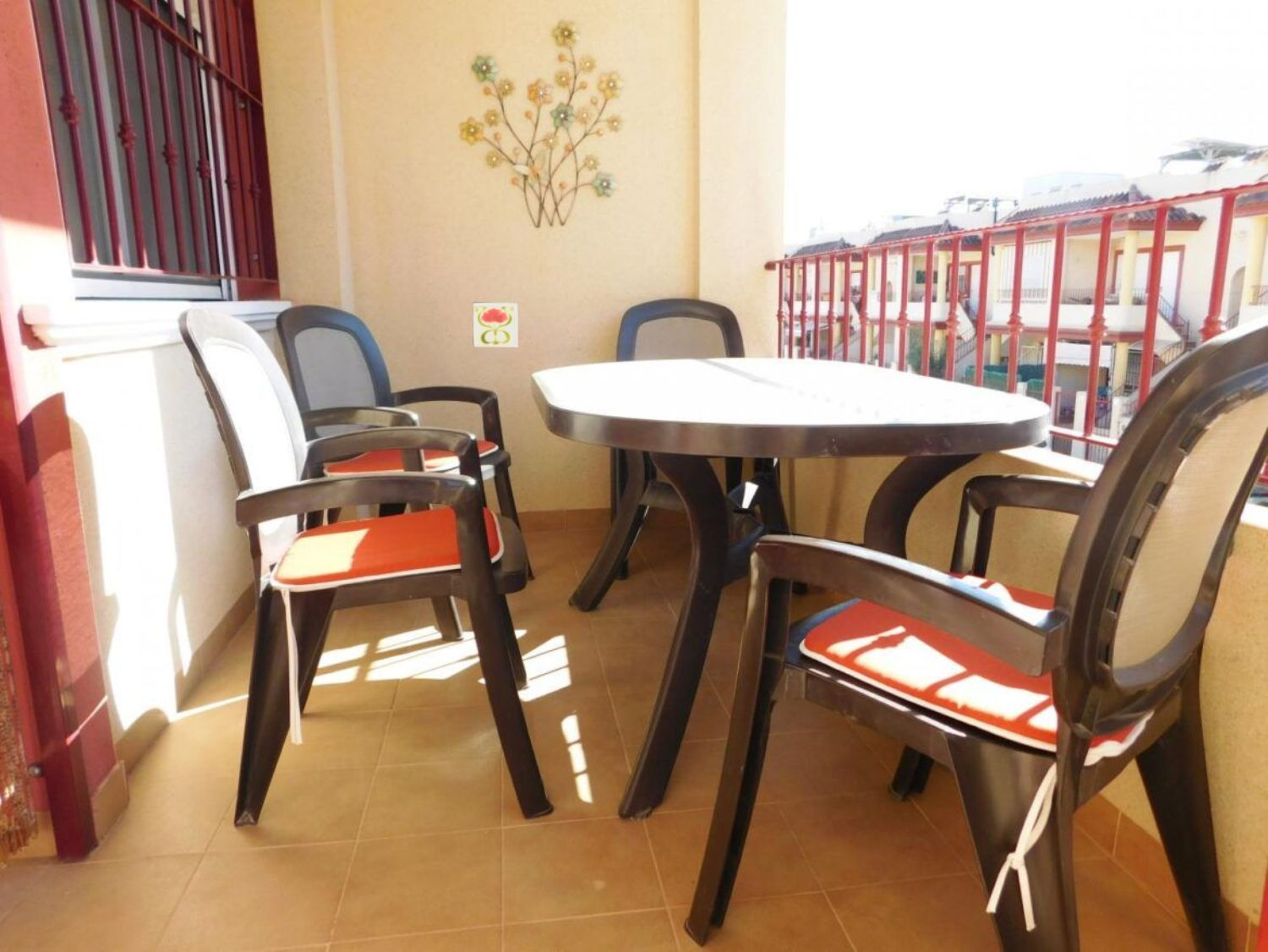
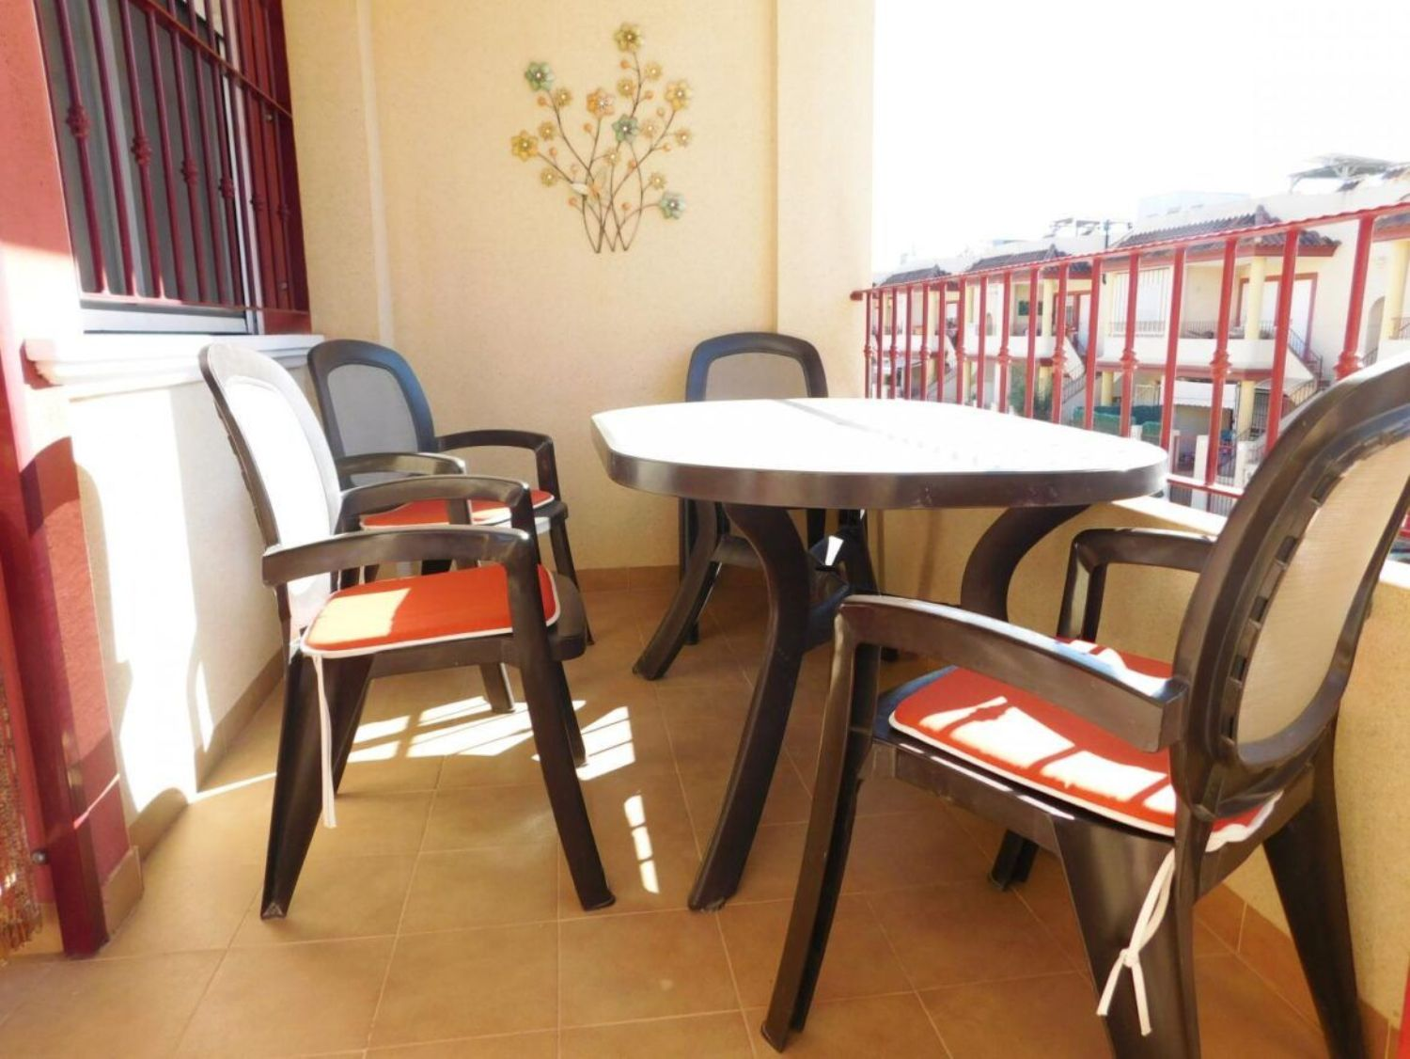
- decorative tile [473,301,519,348]
